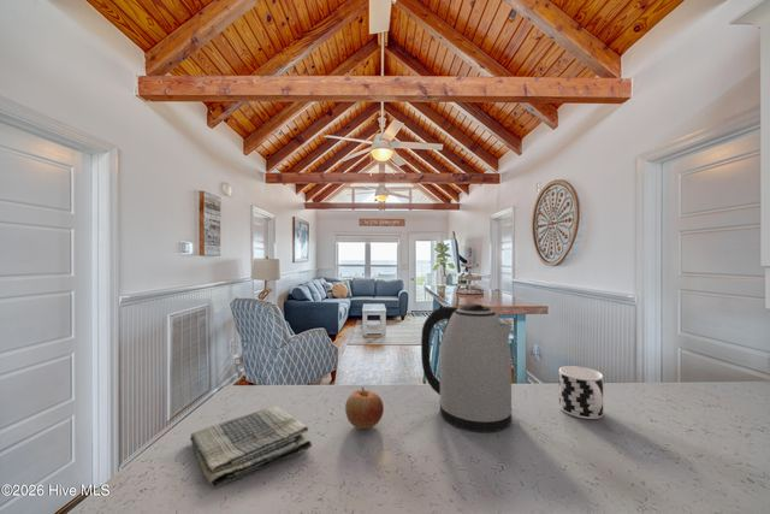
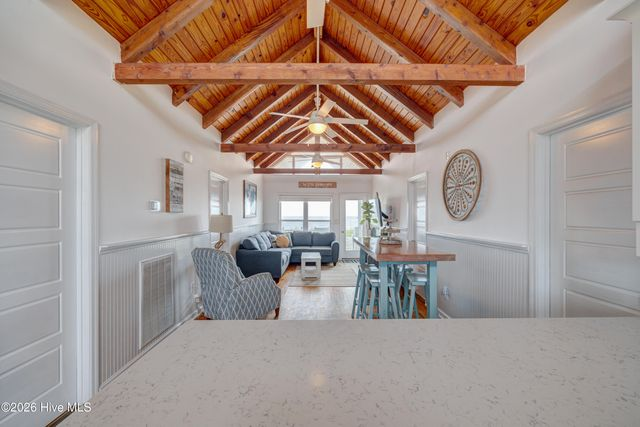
- cup [558,365,604,420]
- kettle [420,303,514,433]
- dish towel [189,406,313,489]
- apple [344,386,385,430]
